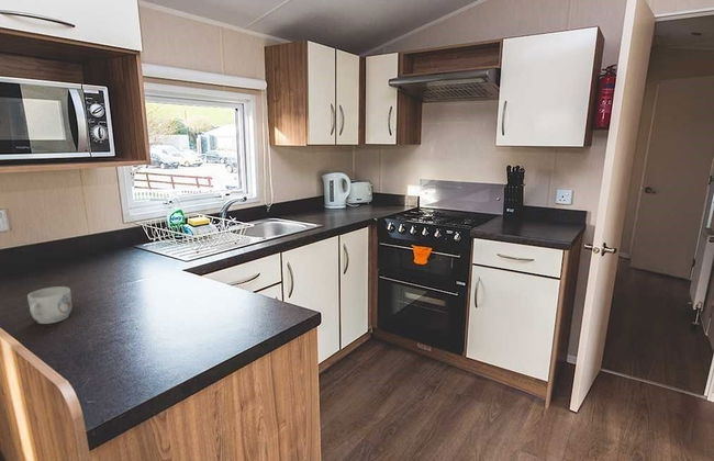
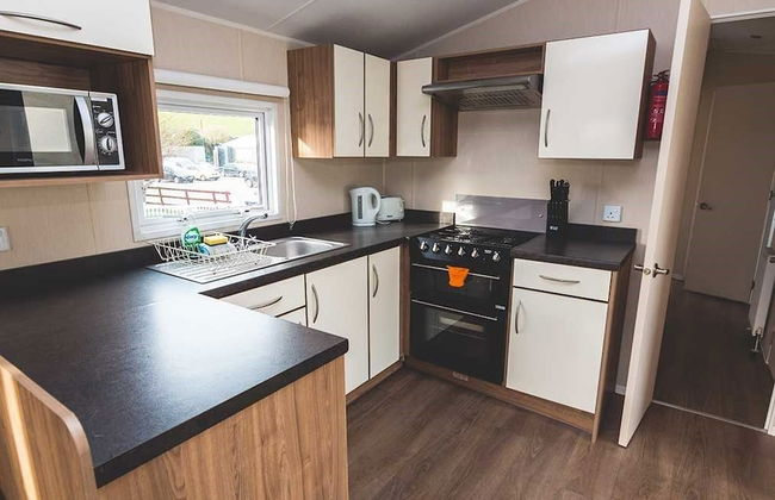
- mug [26,285,72,325]
